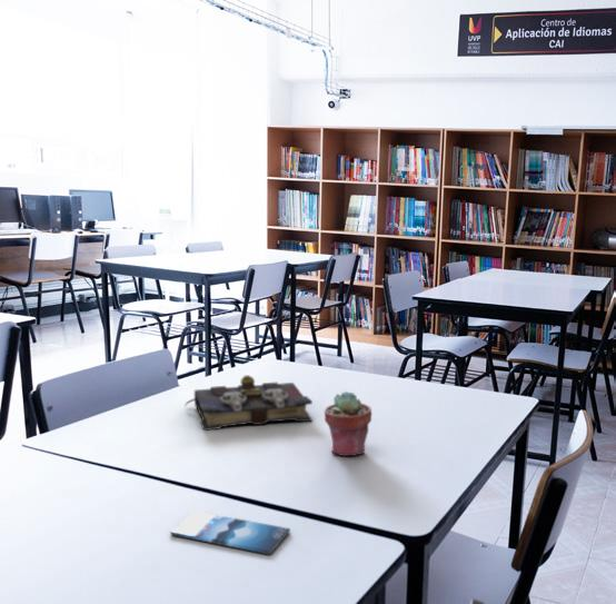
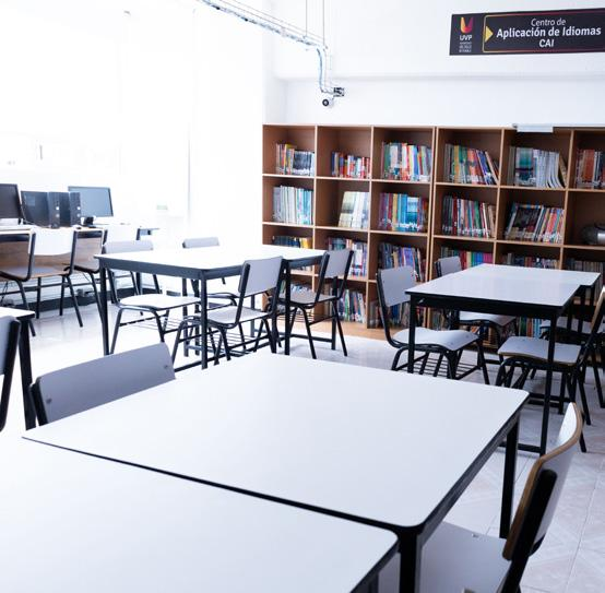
- book [182,374,314,432]
- smartphone [169,509,291,555]
- potted succulent [324,390,374,457]
